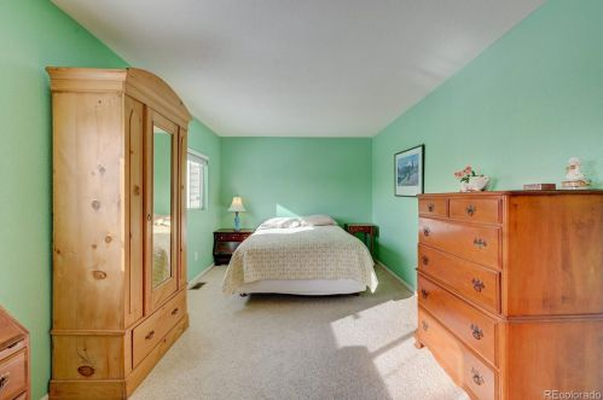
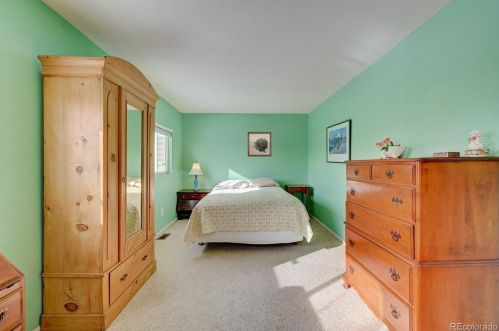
+ wall art [247,131,273,158]
